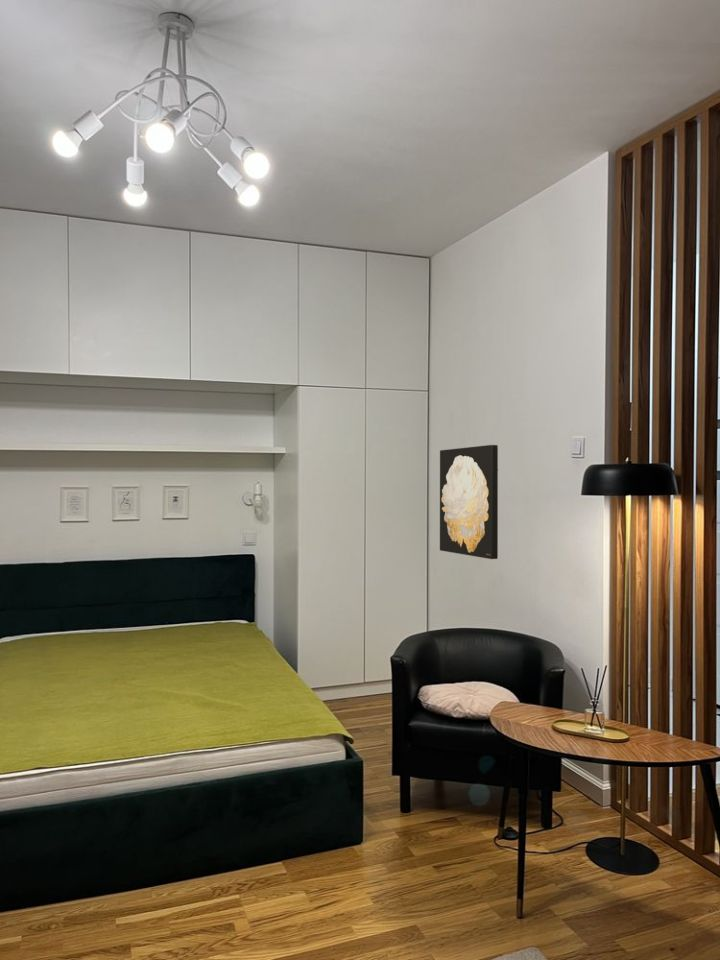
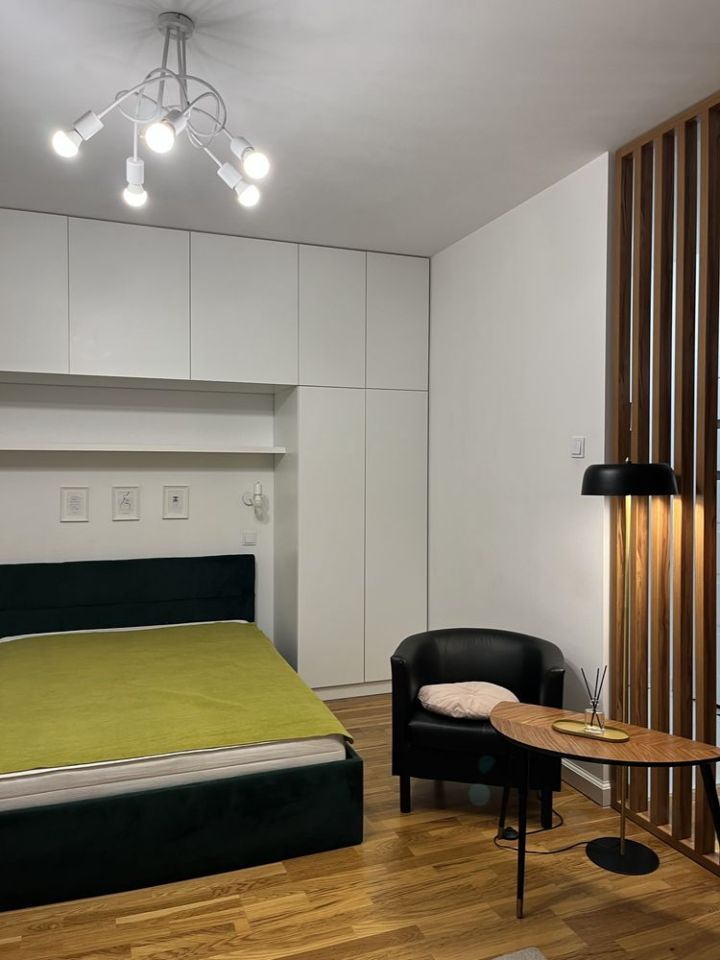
- wall art [439,444,499,560]
